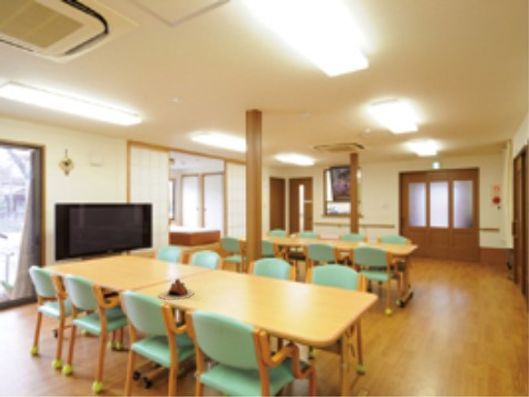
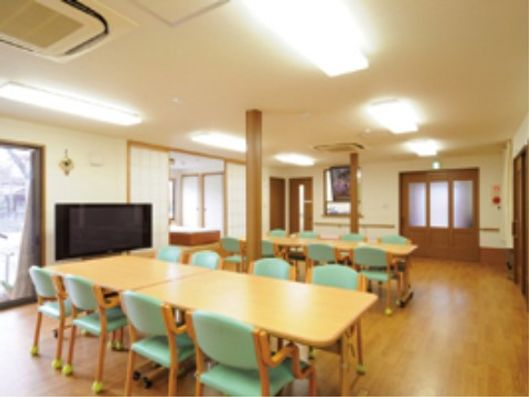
- teapot [157,278,195,301]
